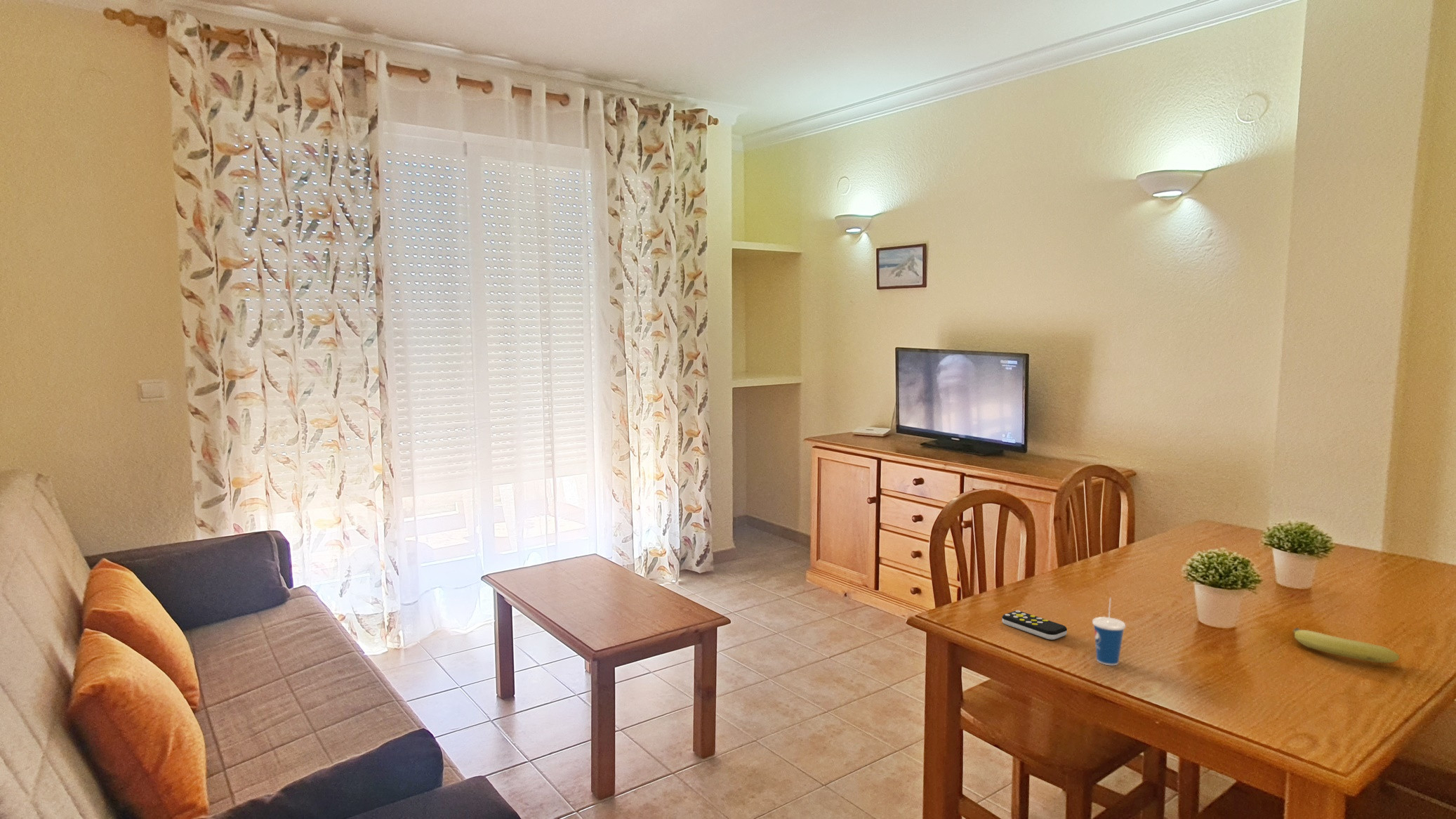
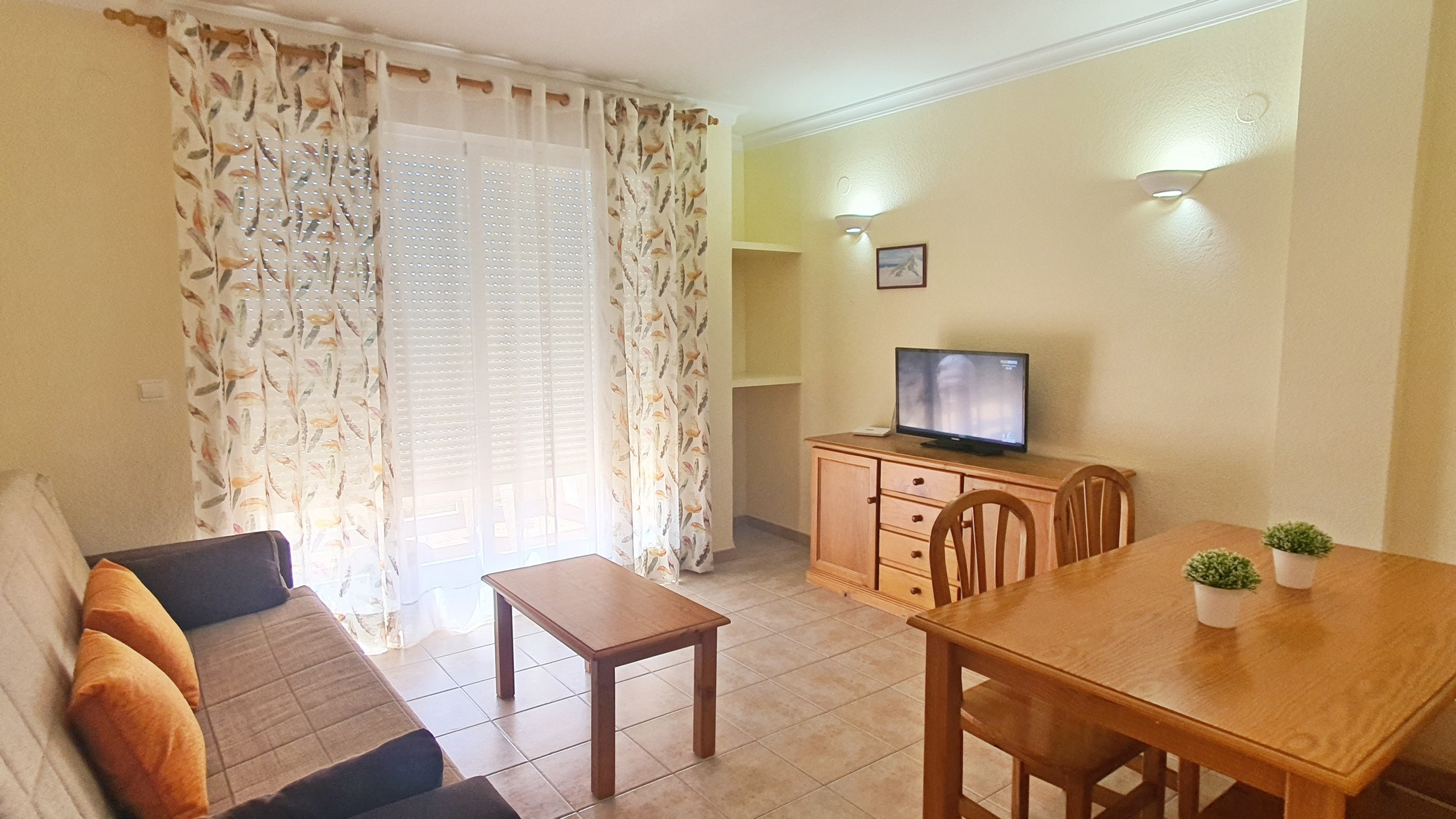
- fruit [1292,627,1400,664]
- cup [1092,597,1127,666]
- remote control [1002,610,1068,641]
